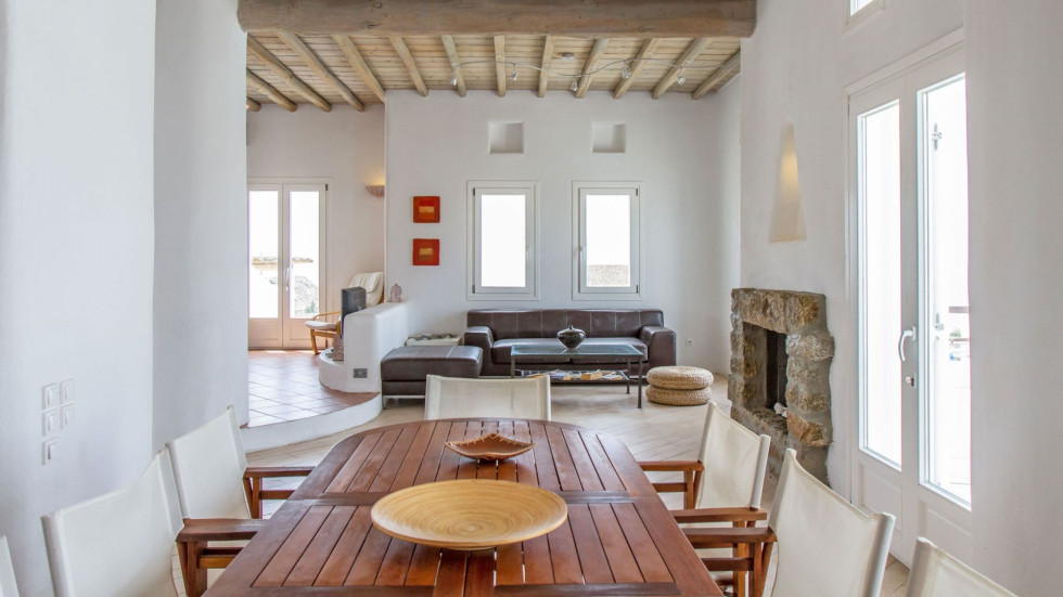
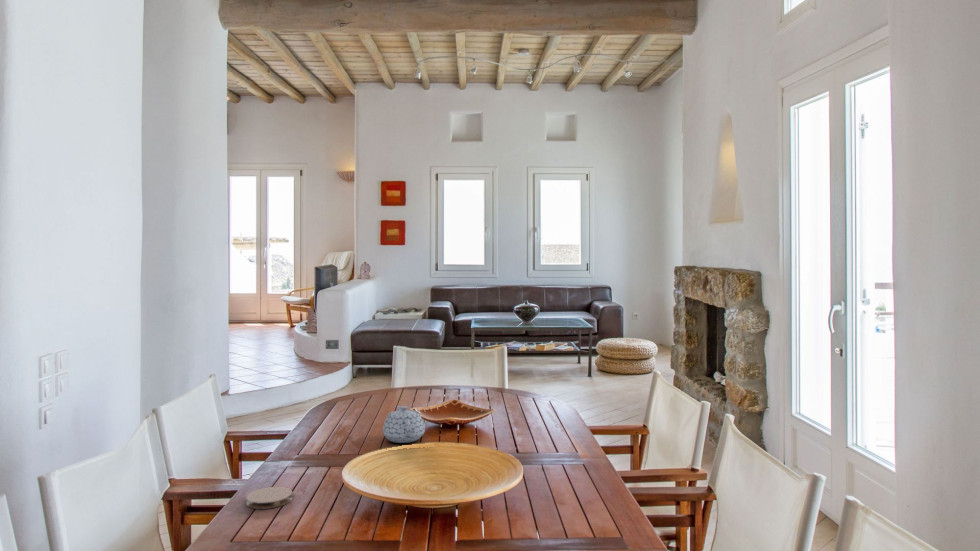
+ teapot [382,405,426,444]
+ coaster [245,486,294,510]
